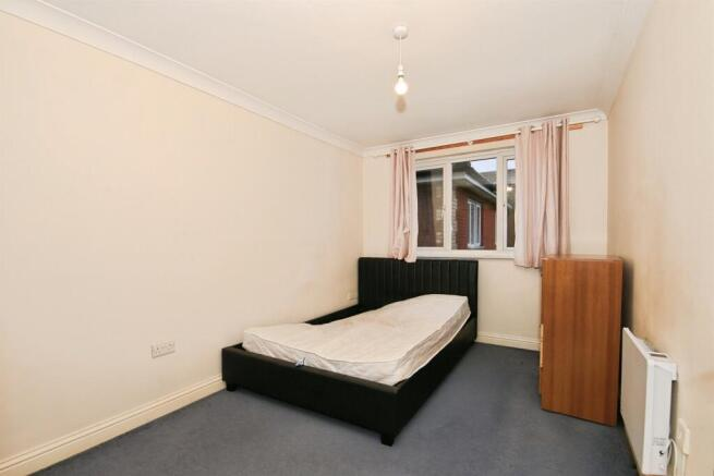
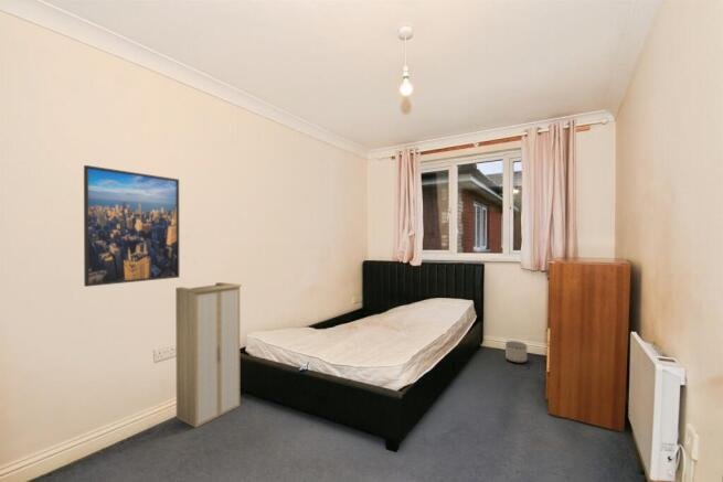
+ cabinet [174,281,243,429]
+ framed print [83,164,181,288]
+ planter [504,340,528,363]
